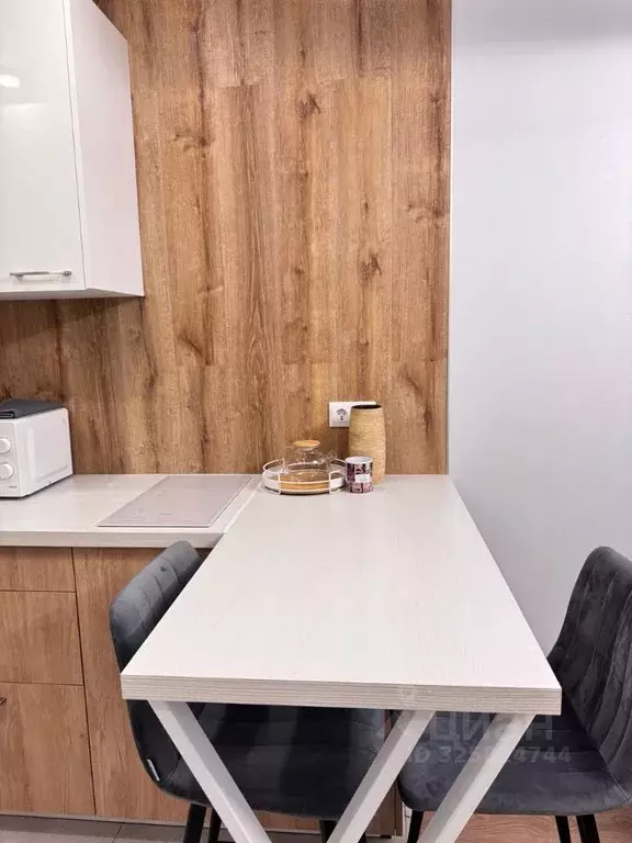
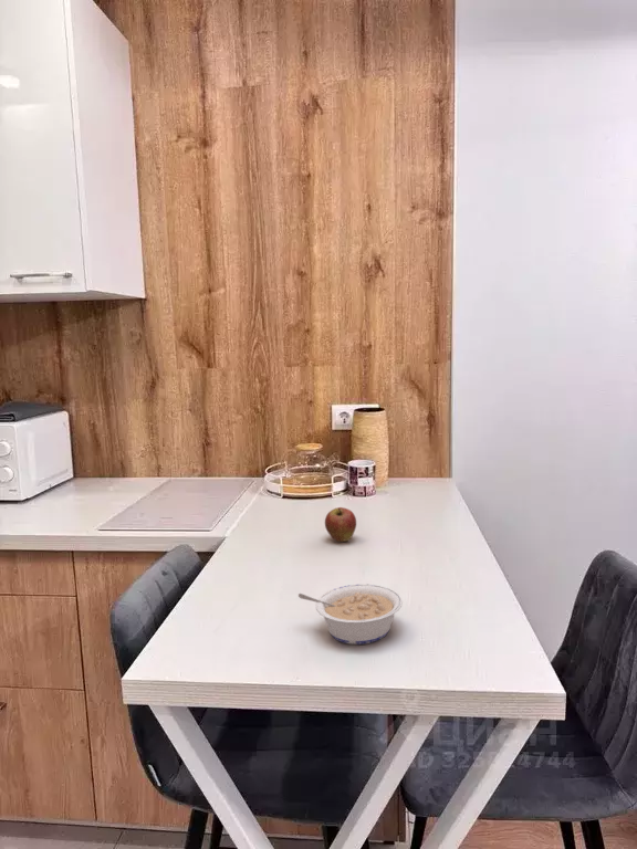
+ legume [297,584,404,646]
+ fruit [324,506,357,543]
